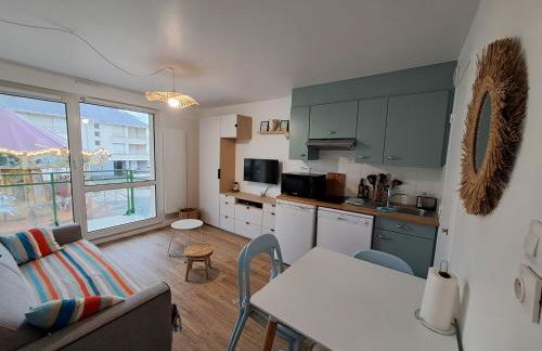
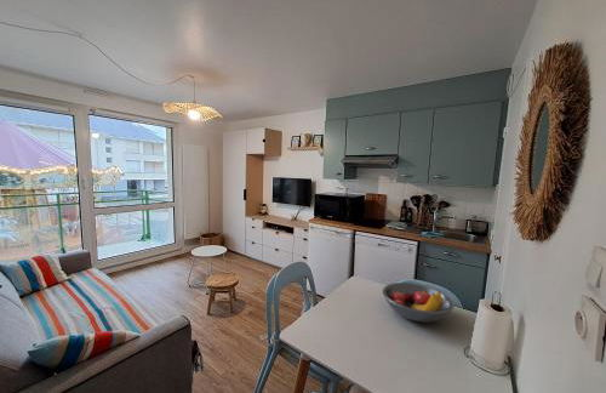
+ fruit bowl [382,281,456,324]
